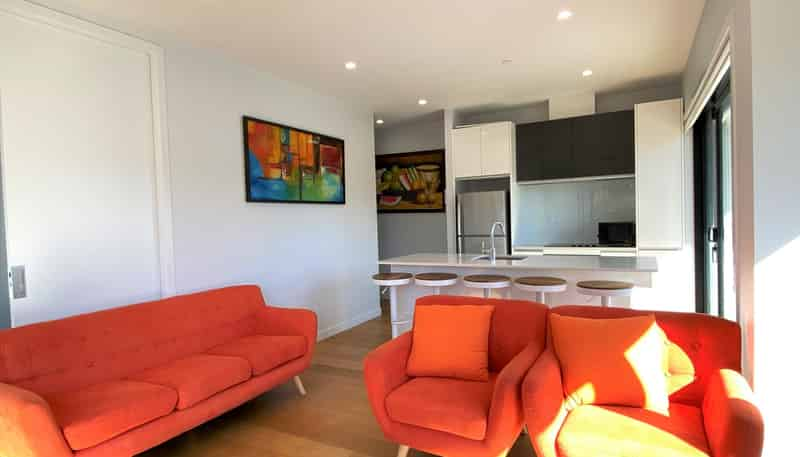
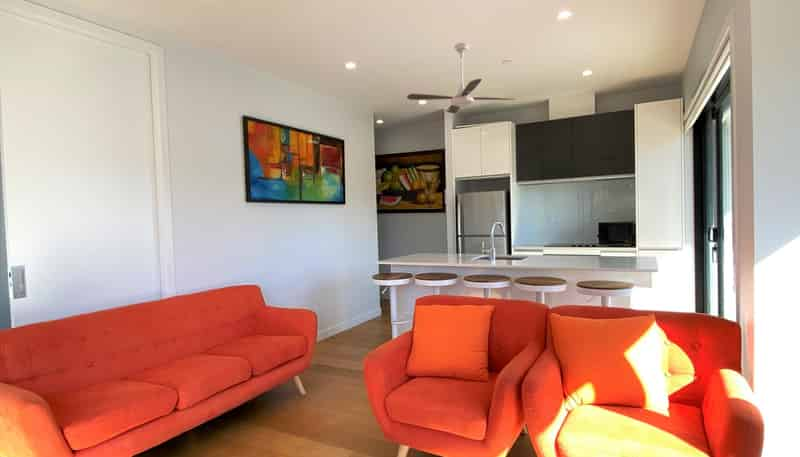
+ ceiling fan [406,42,517,114]
